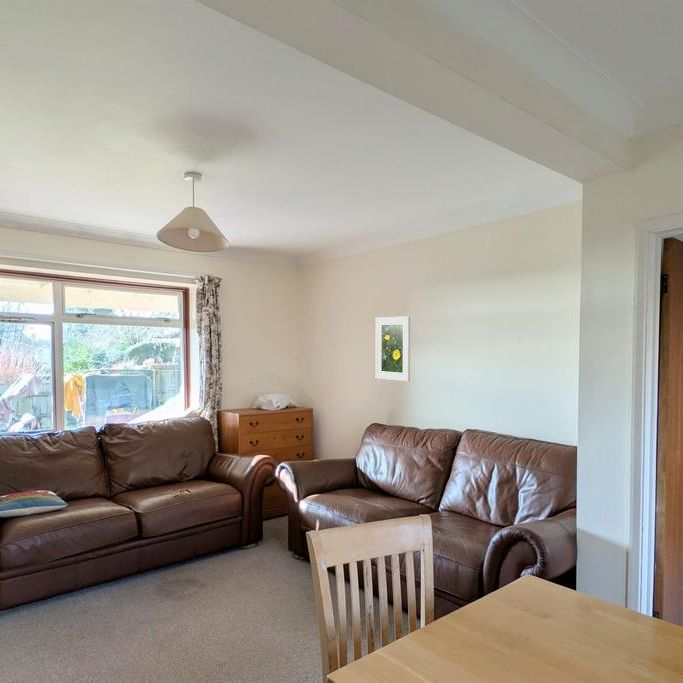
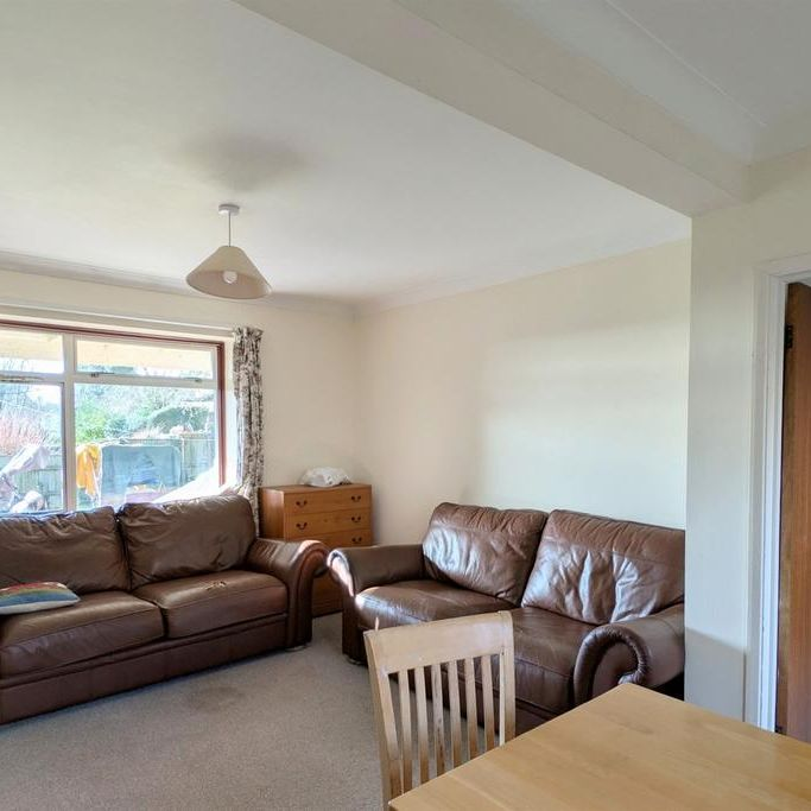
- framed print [375,315,411,382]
